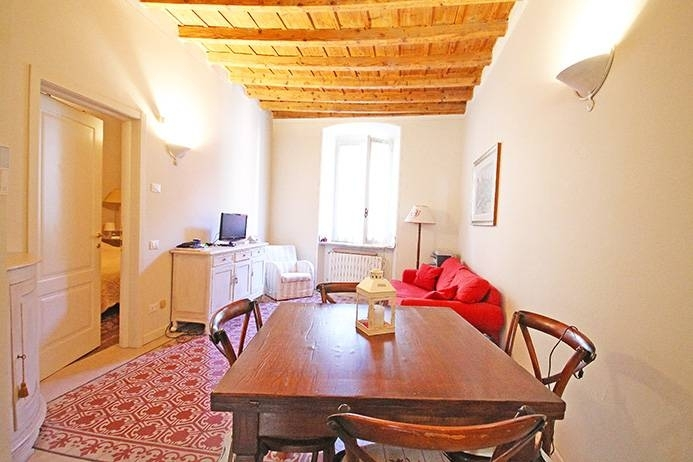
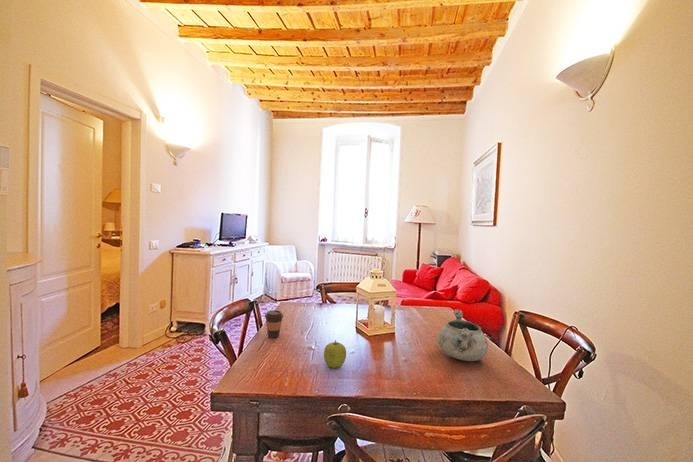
+ coffee cup [264,309,285,339]
+ decorative bowl [437,308,489,362]
+ fruit [323,340,347,369]
